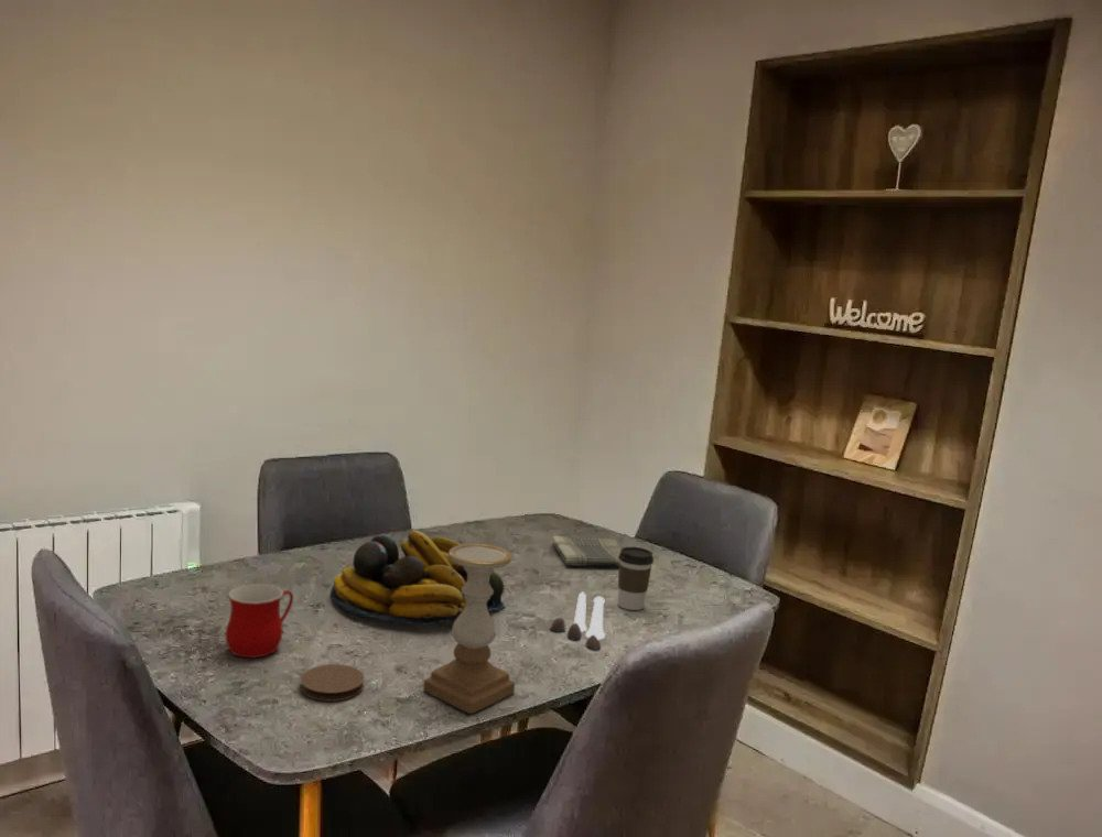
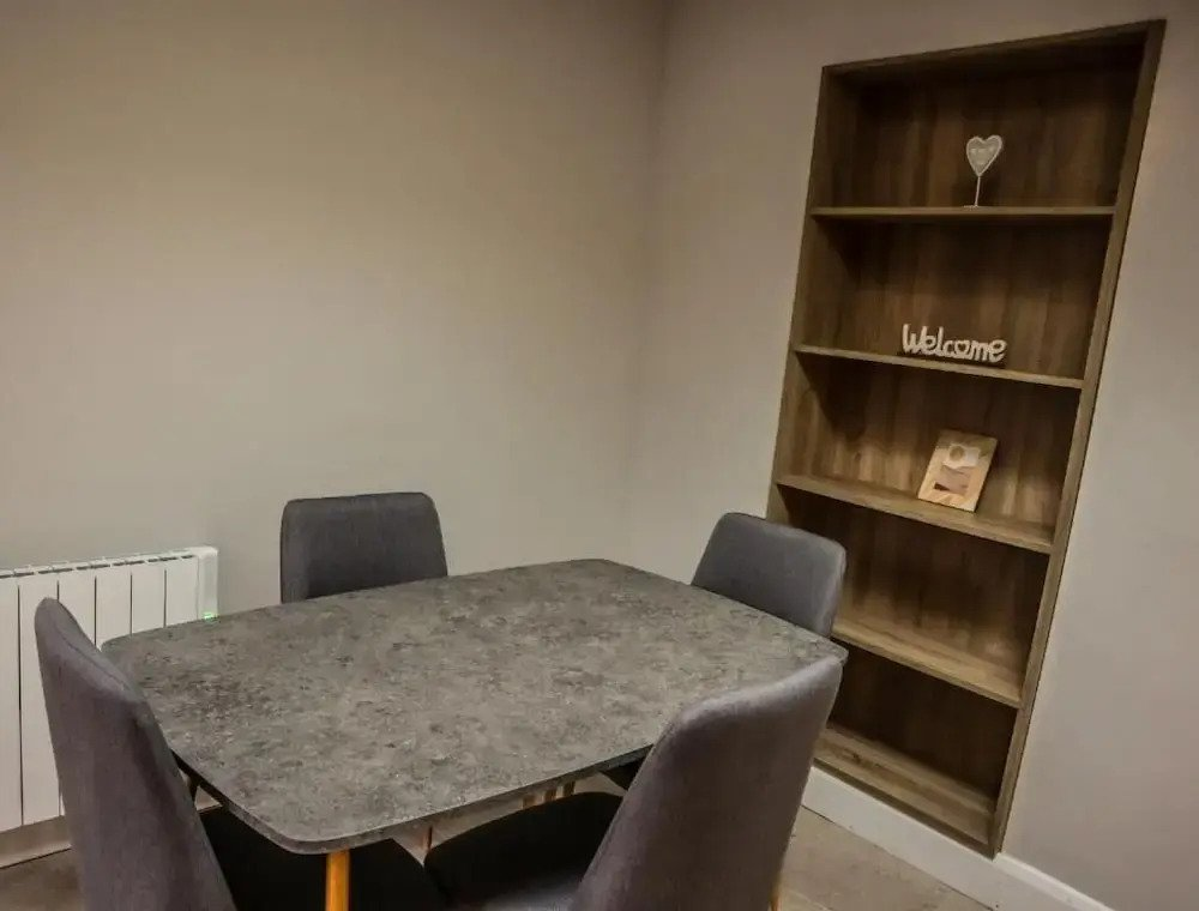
- candle holder [422,543,516,715]
- coffee cup [617,546,655,611]
- coaster [300,663,366,702]
- dish towel [551,534,623,567]
- salt and pepper shaker set [549,591,606,650]
- mug [225,583,294,659]
- fruit bowl [329,530,506,626]
